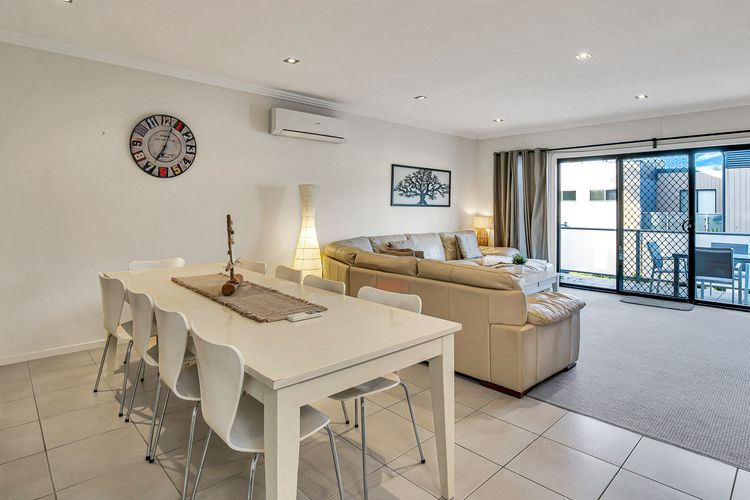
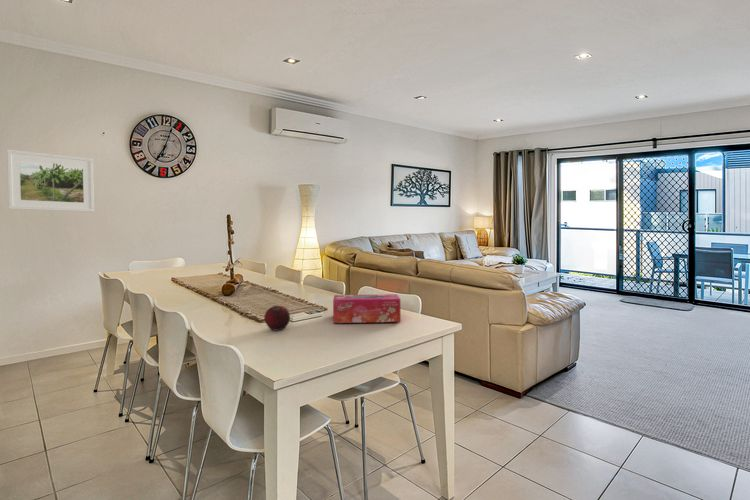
+ fruit [263,305,291,332]
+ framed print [6,148,95,213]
+ tissue box [332,293,402,324]
